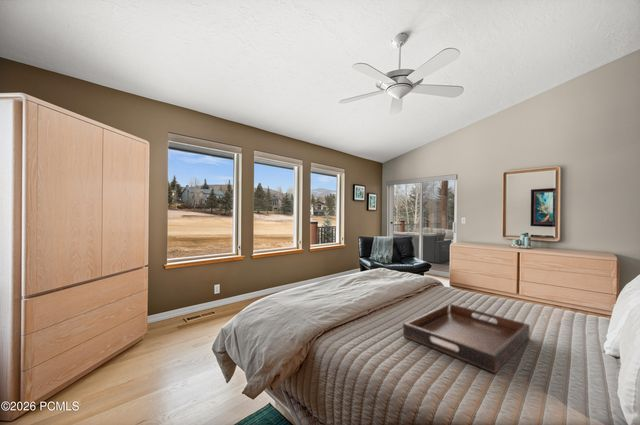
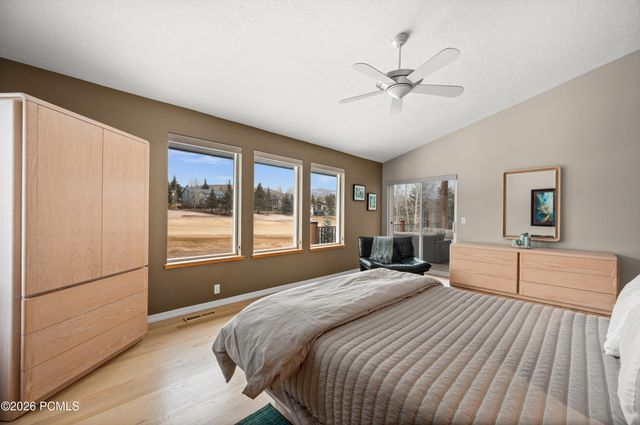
- serving tray [402,303,531,374]
